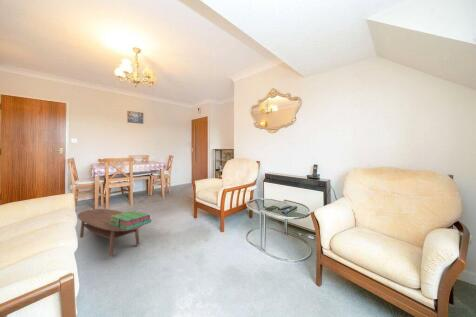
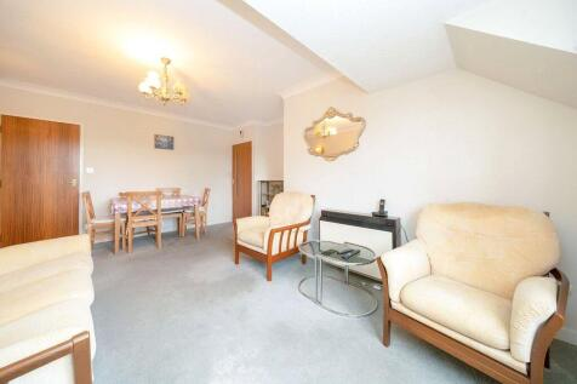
- coffee table [77,208,144,257]
- stack of books [109,210,152,230]
